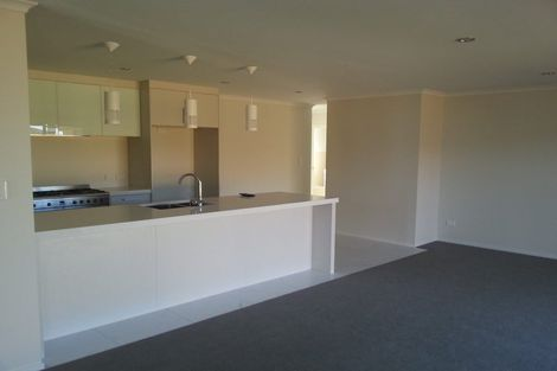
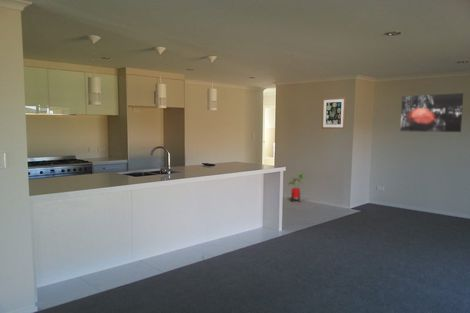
+ wall art [400,92,464,133]
+ wall art [321,96,347,130]
+ house plant [287,172,307,203]
